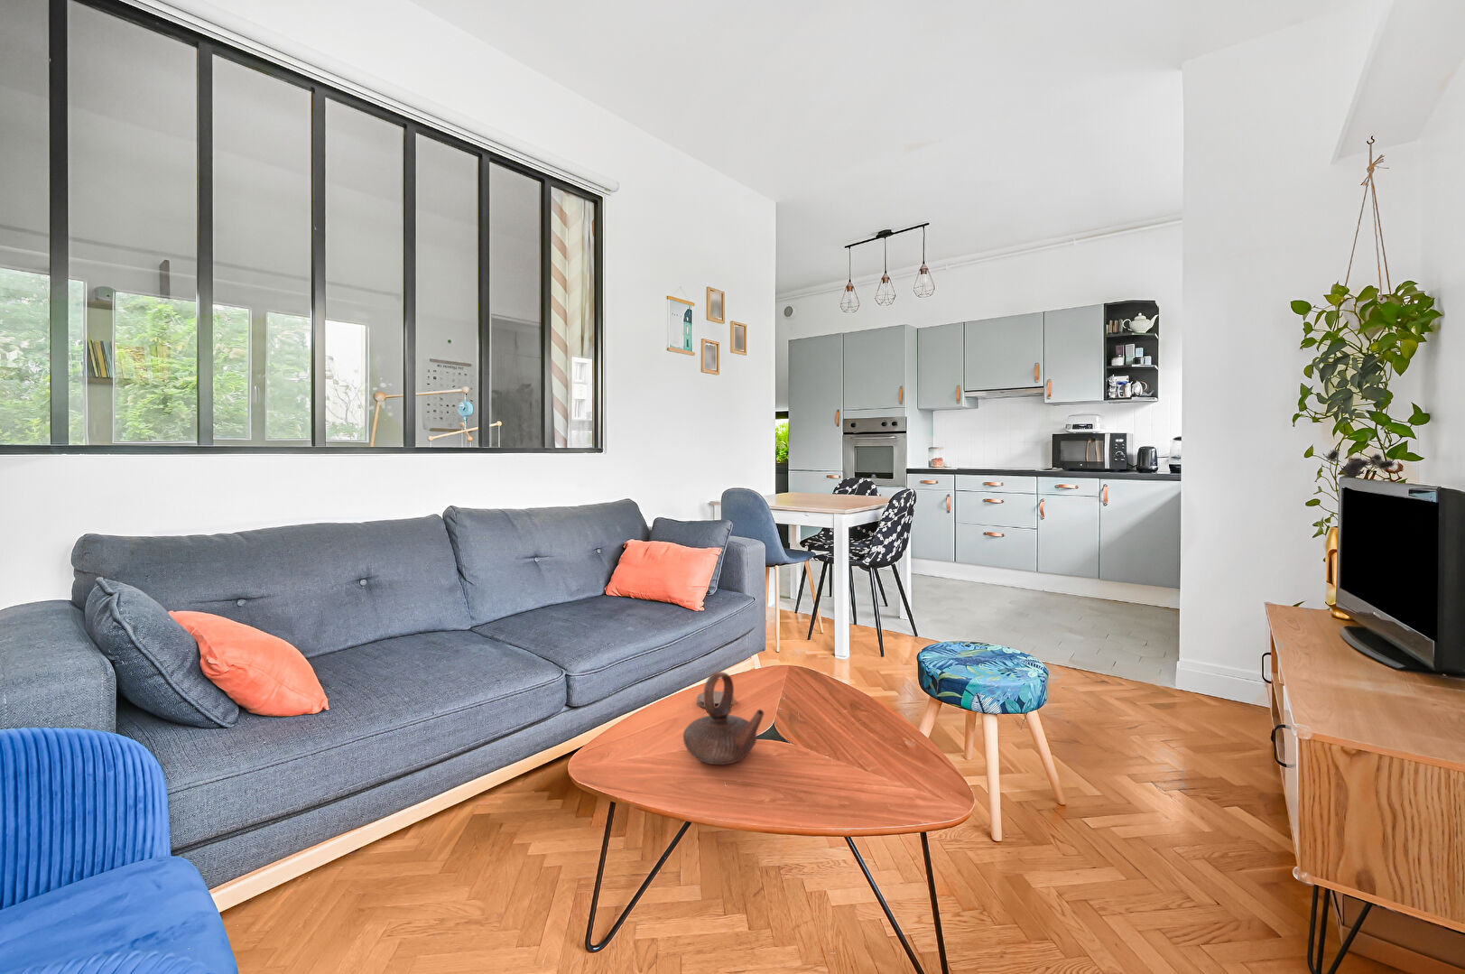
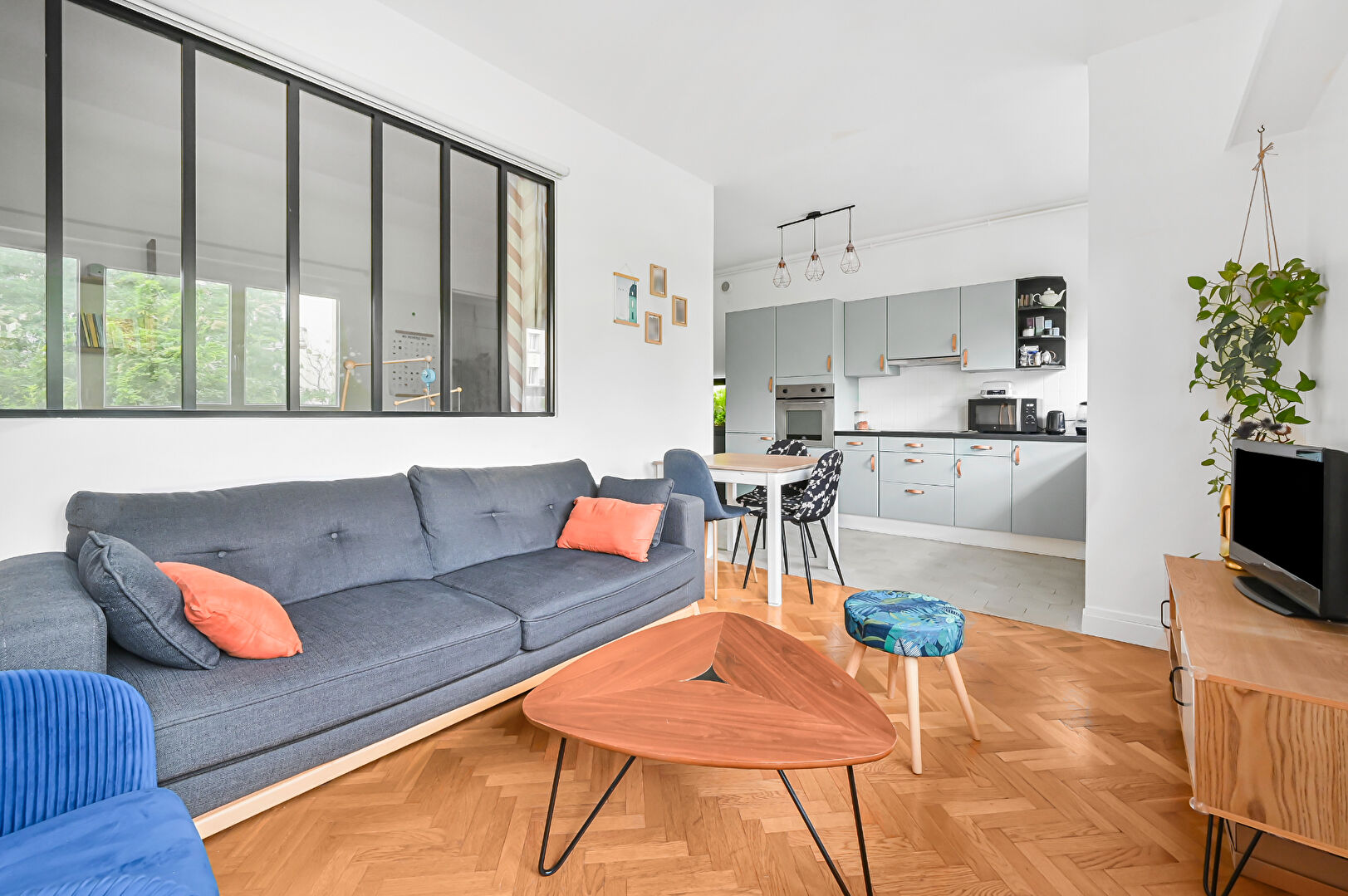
- coaster [696,690,735,709]
- teapot [683,671,765,765]
